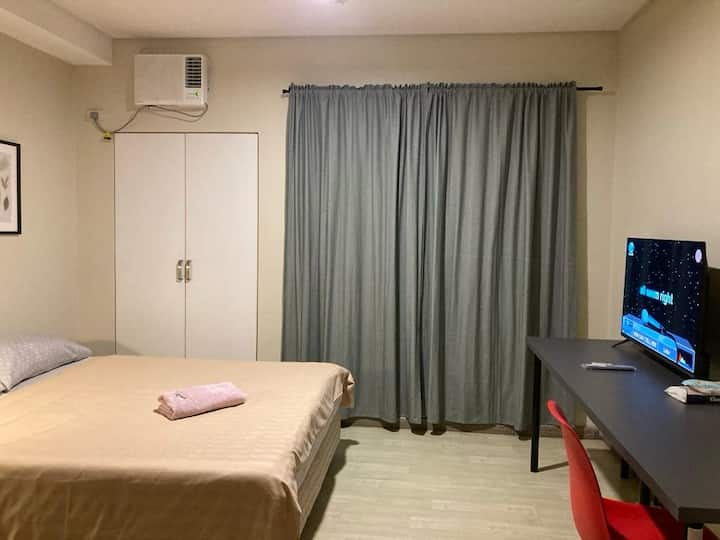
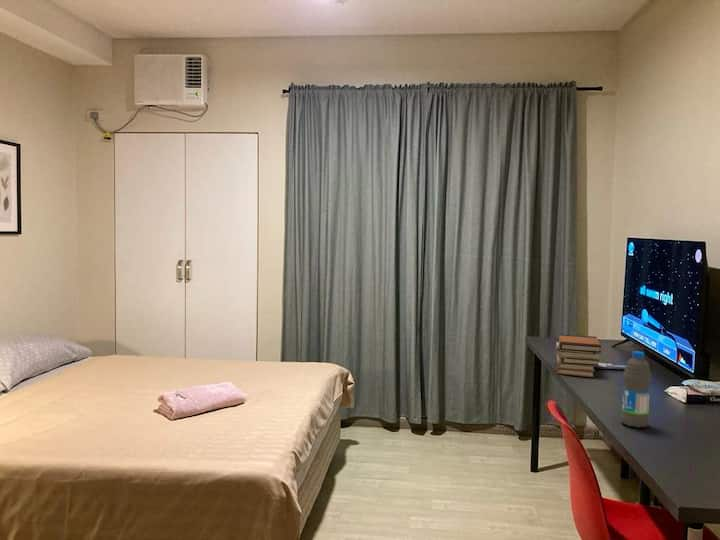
+ book stack [555,333,602,378]
+ water bottle [620,350,652,429]
